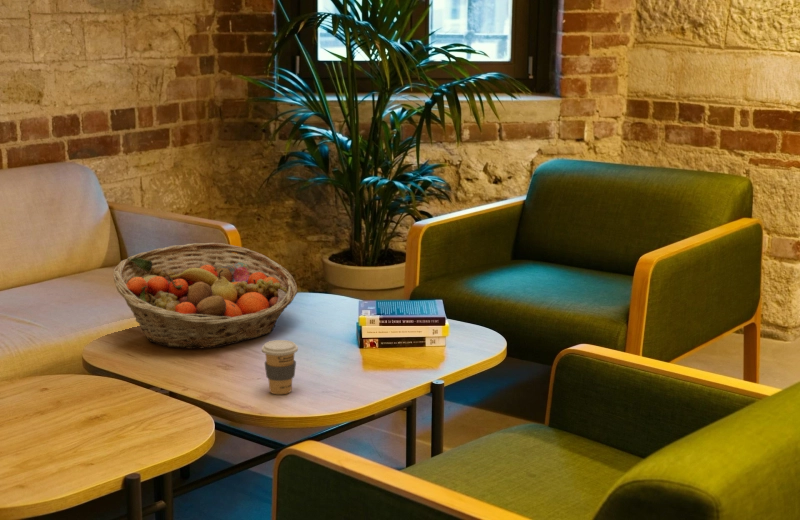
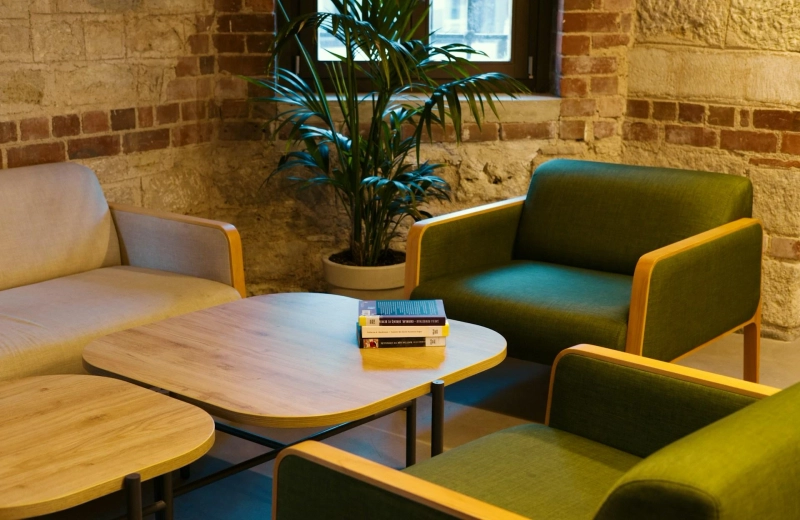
- fruit basket [112,242,299,350]
- coffee cup [261,339,299,395]
